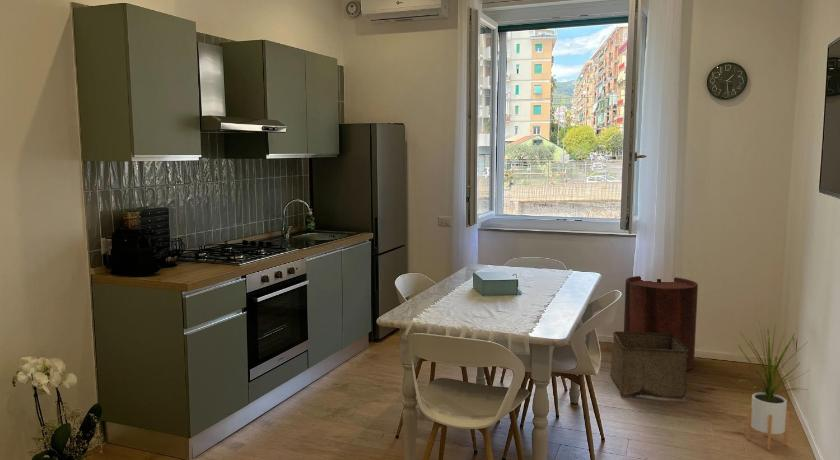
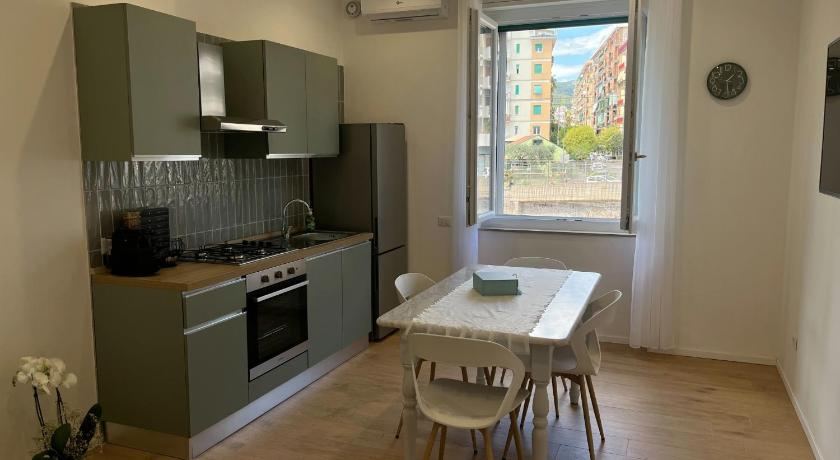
- storage bin [609,330,688,400]
- house plant [736,322,809,451]
- trash can [623,275,699,371]
